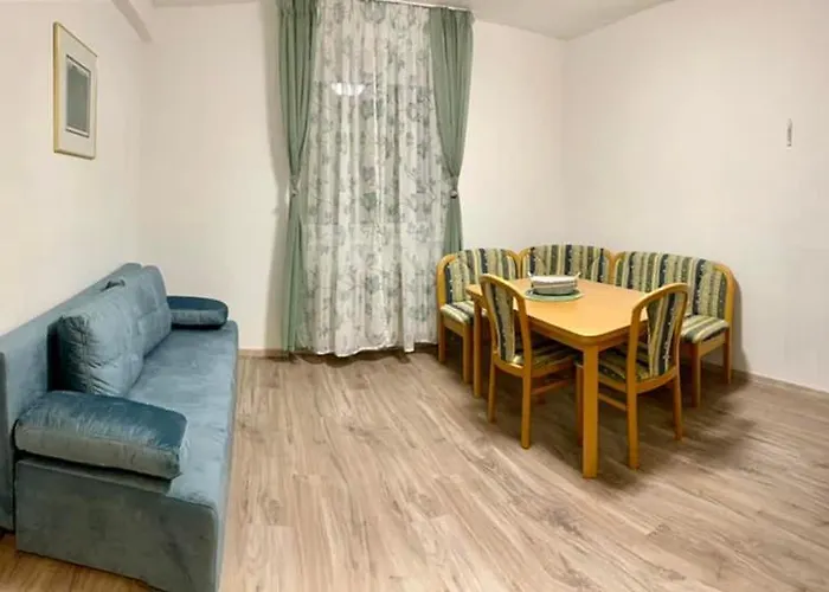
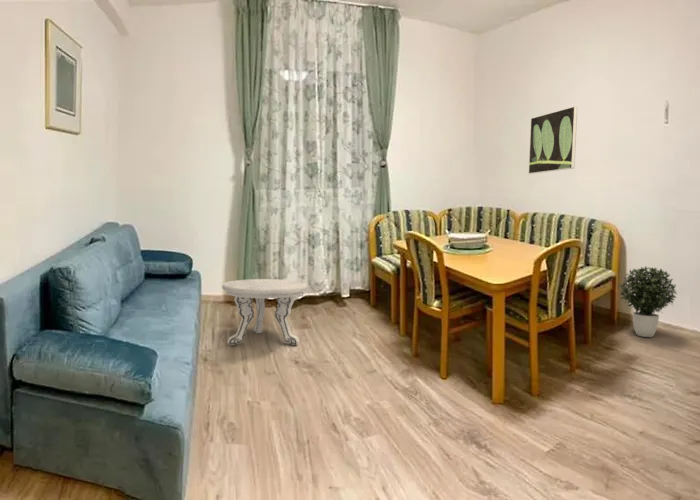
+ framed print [528,105,578,175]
+ potted plant [617,265,678,338]
+ side table [221,278,308,346]
